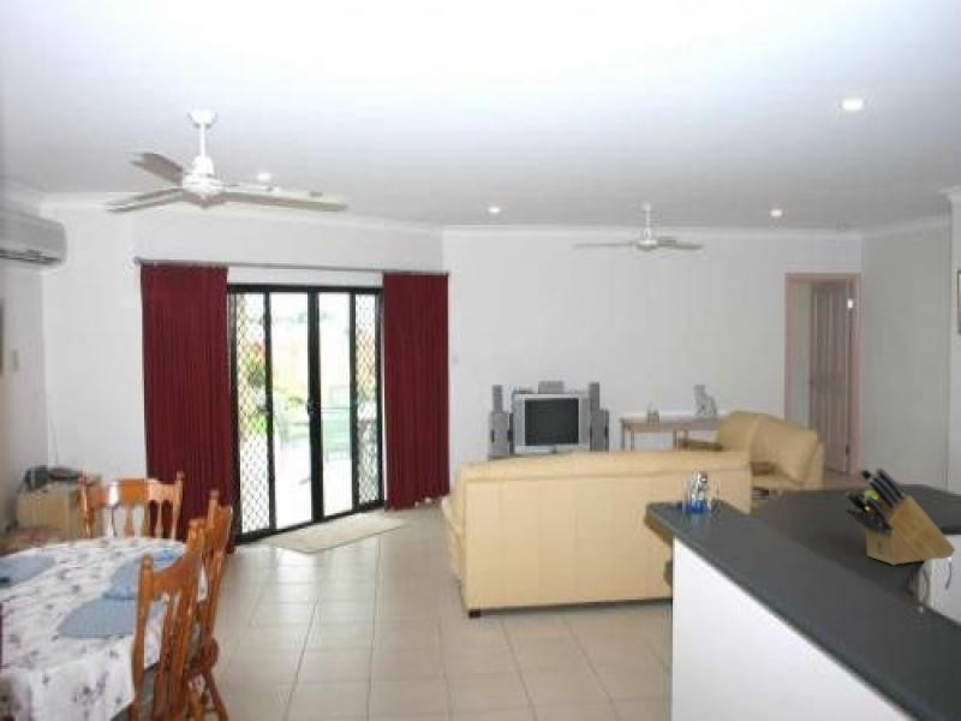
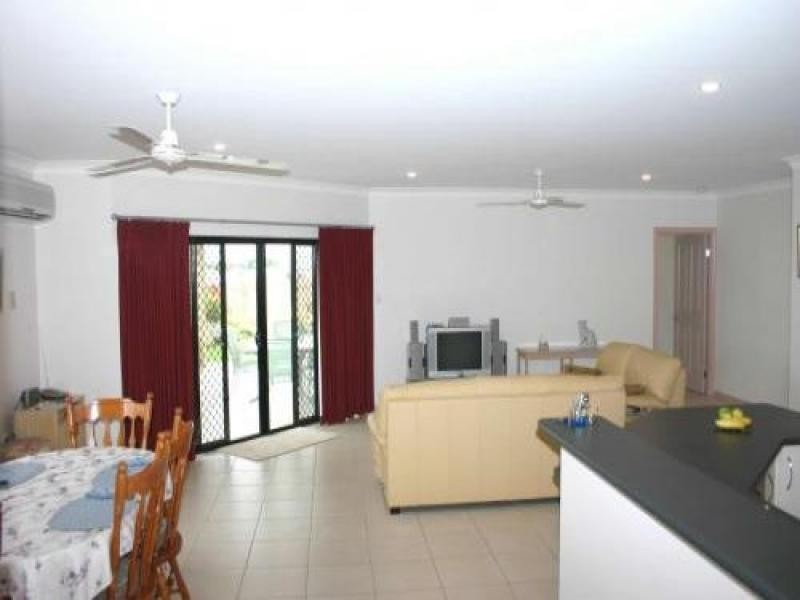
- knife block [844,466,956,566]
